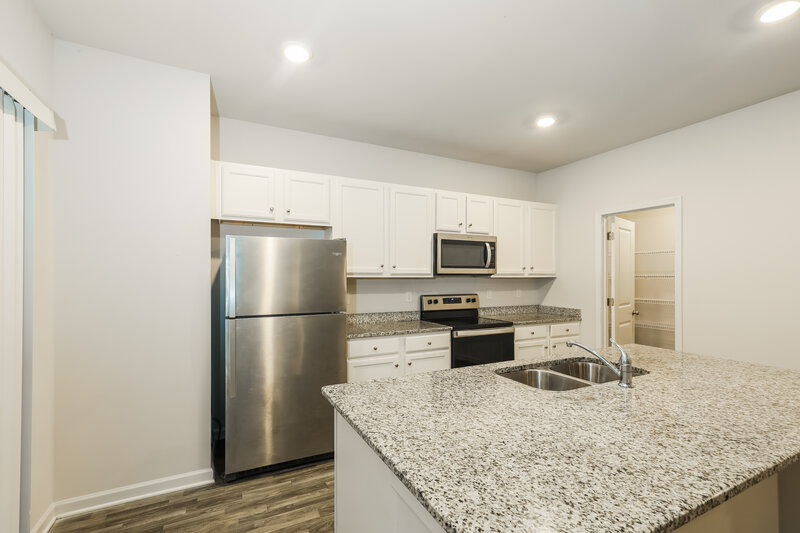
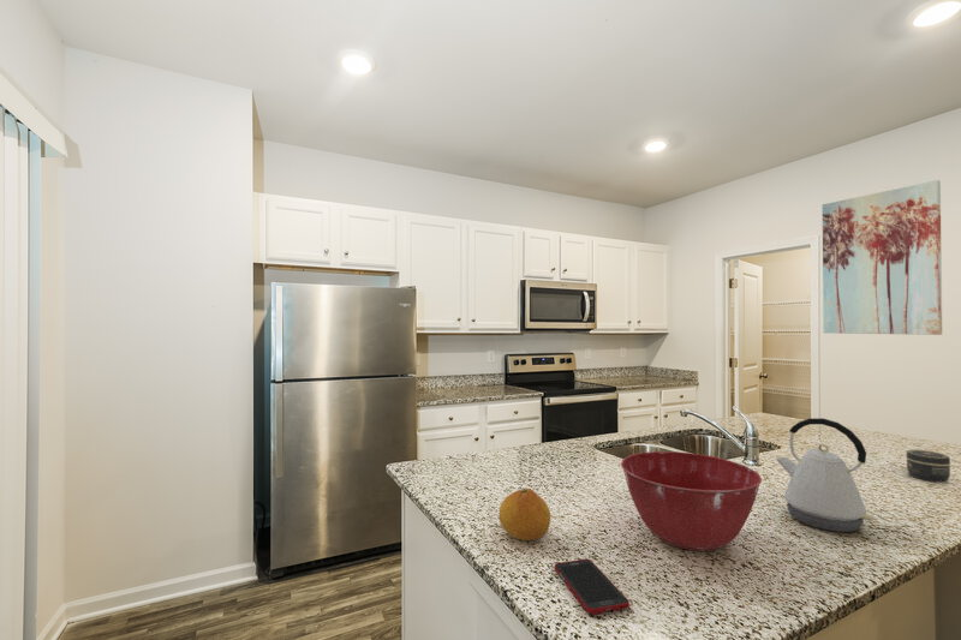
+ fruit [499,488,551,542]
+ kettle [775,417,875,533]
+ mixing bowl [620,450,763,552]
+ wall art [822,179,943,336]
+ cell phone [554,558,631,616]
+ jar [905,449,951,484]
